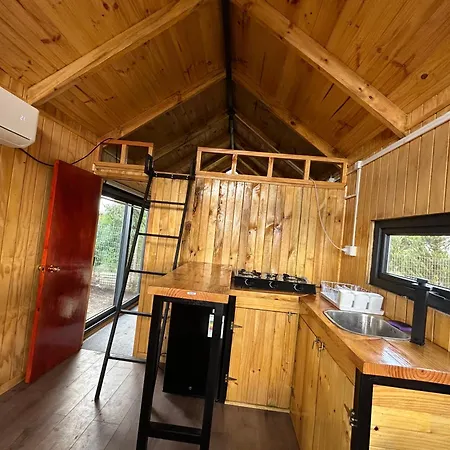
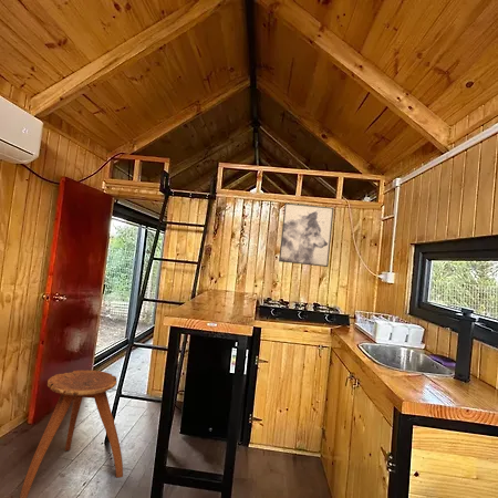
+ wall art [278,203,334,268]
+ stool [18,370,124,498]
